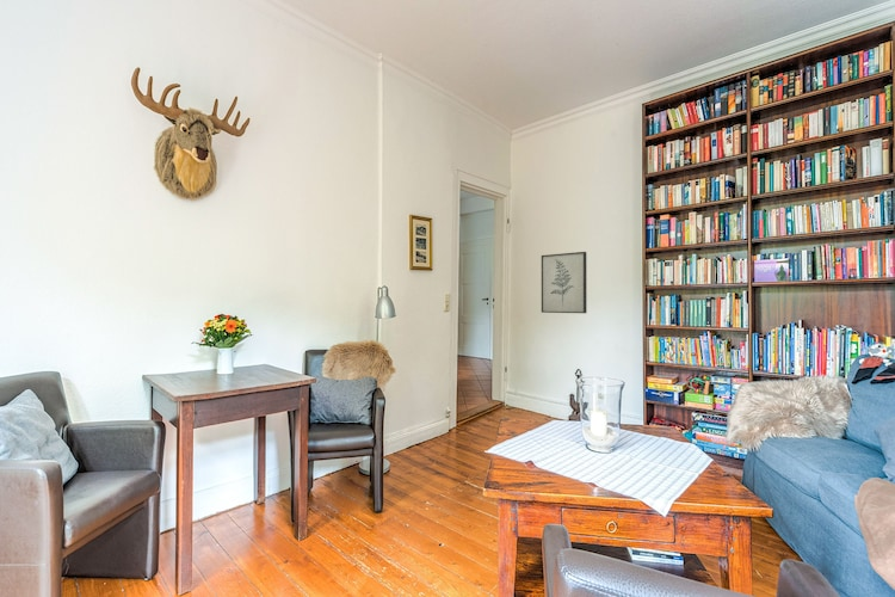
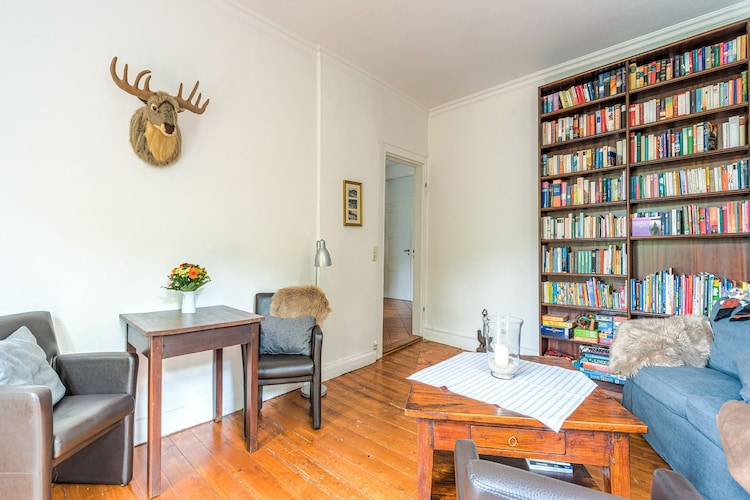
- wall art [541,251,587,314]
